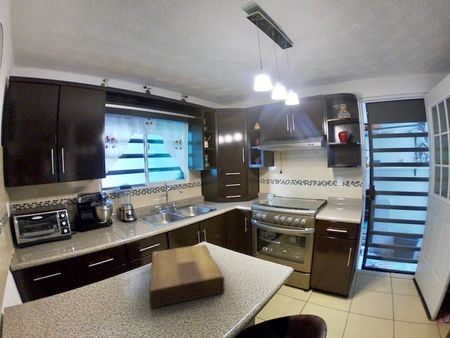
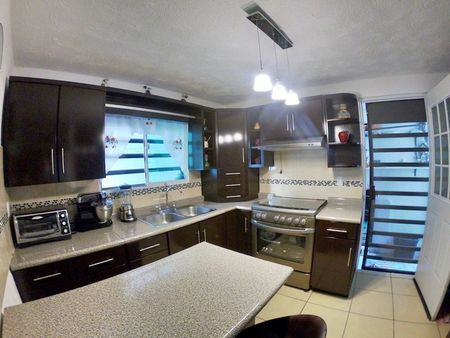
- cutting board [148,244,226,309]
